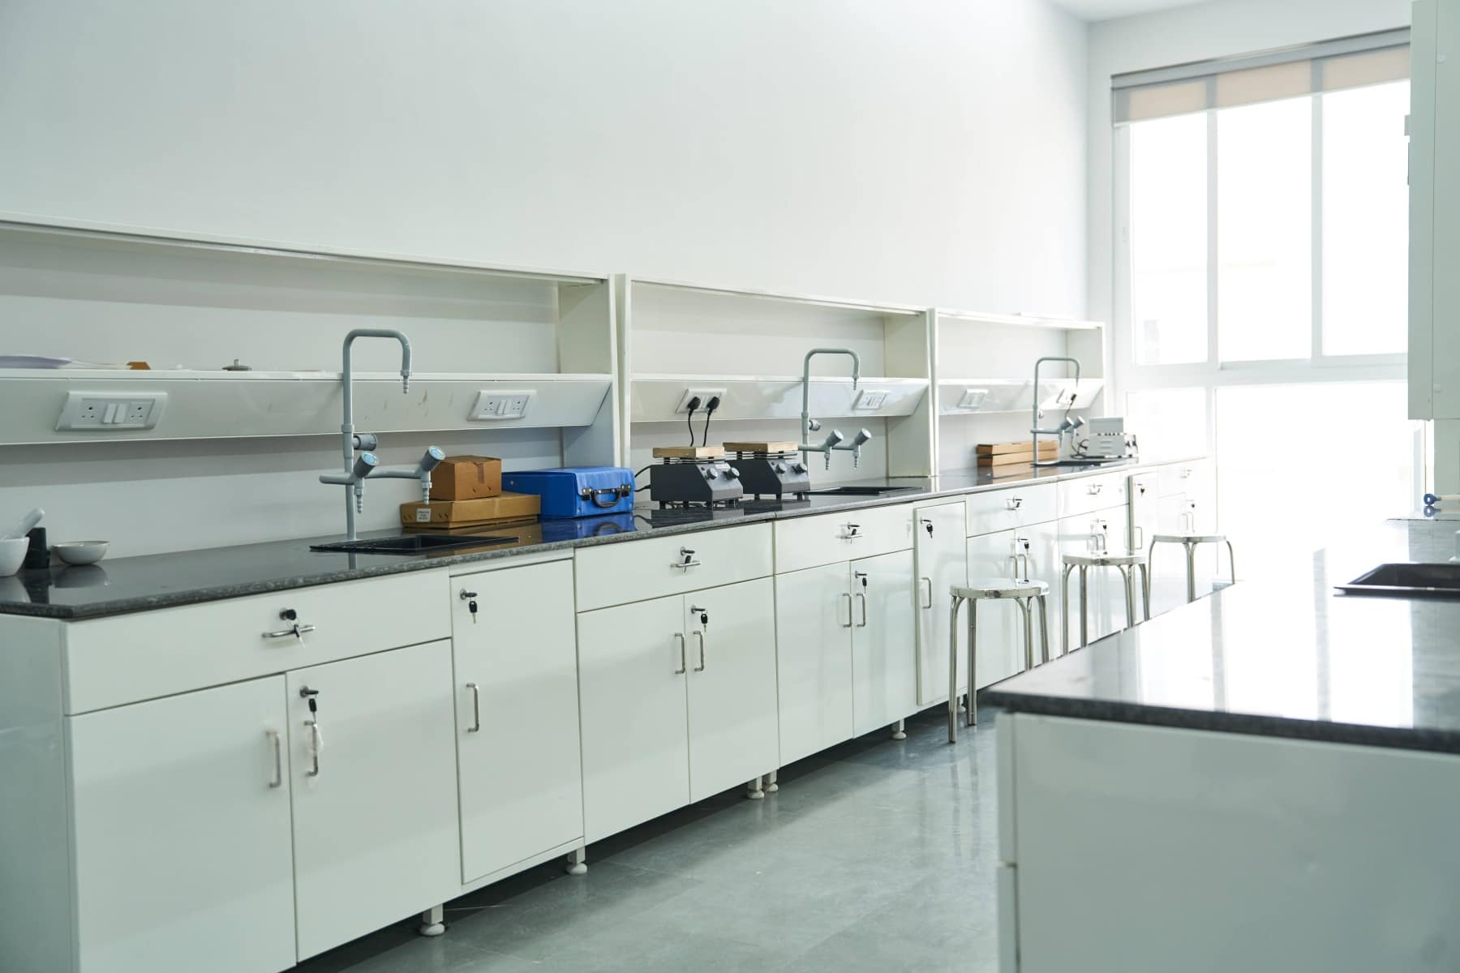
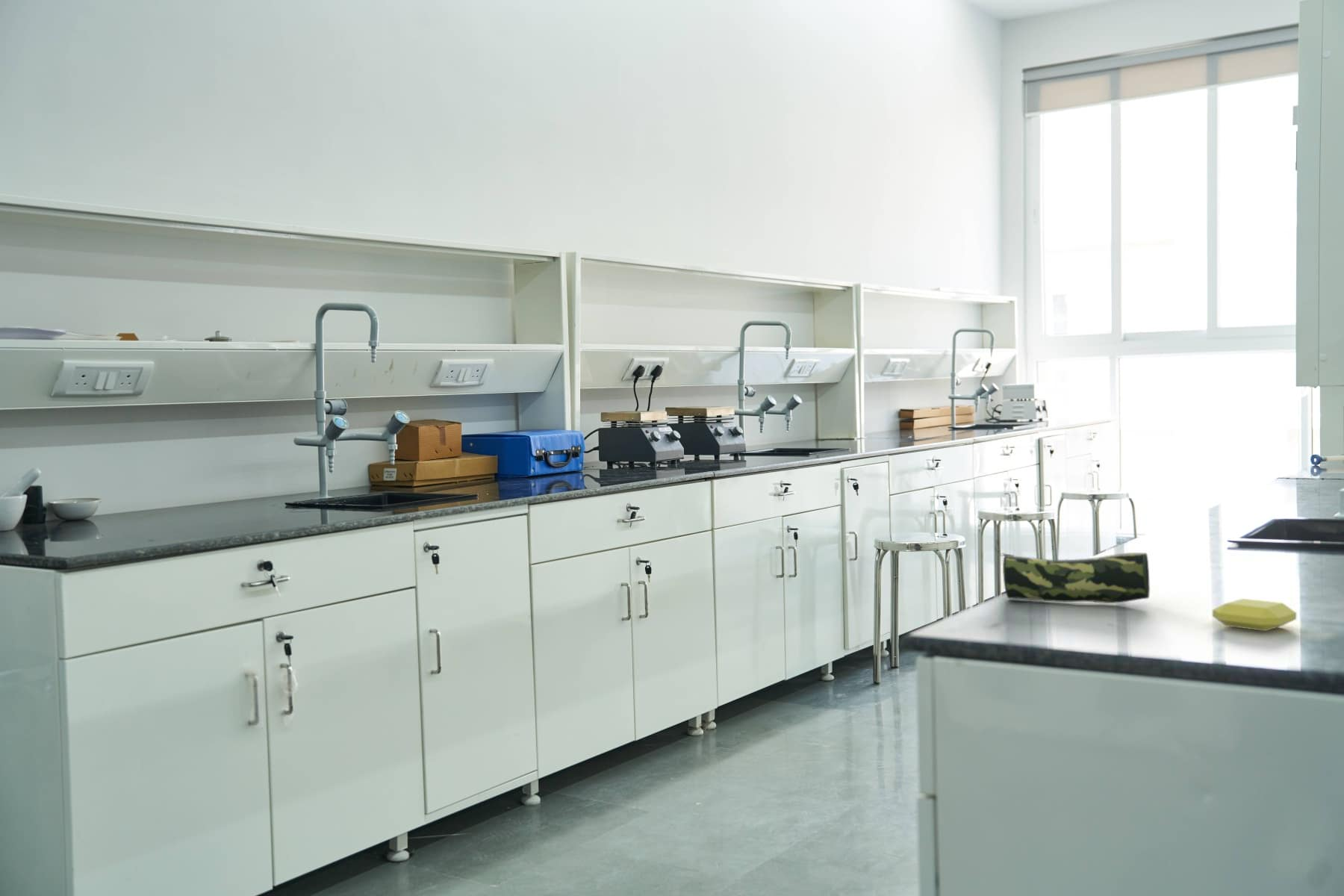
+ pencil case [998,552,1151,604]
+ soap bar [1212,598,1297,632]
